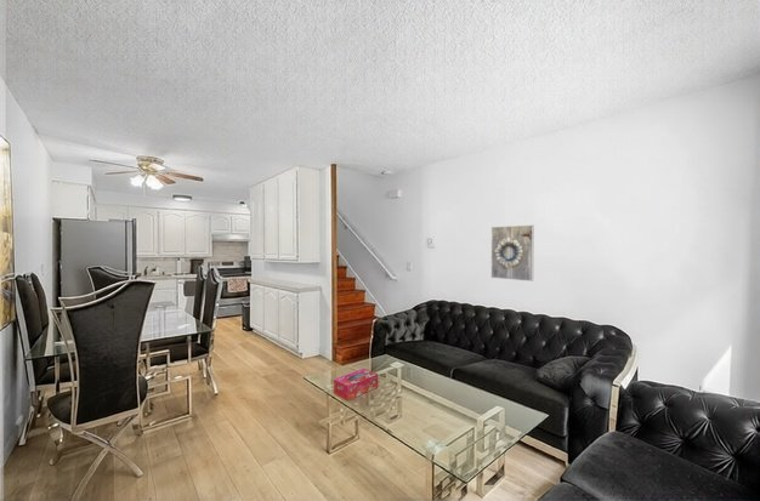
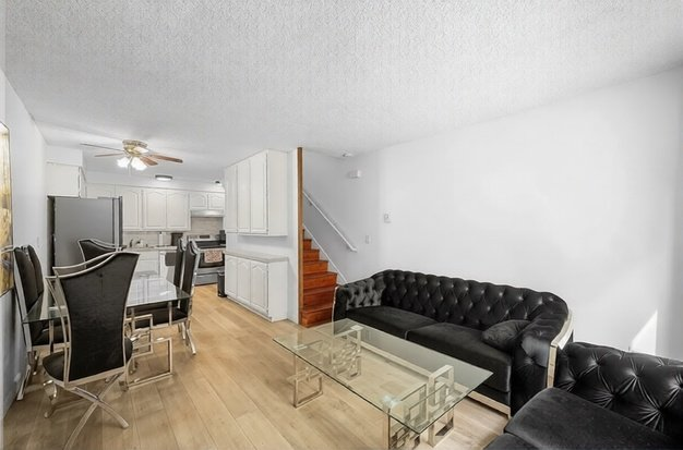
- tissue box [333,368,379,402]
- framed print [490,224,535,283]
